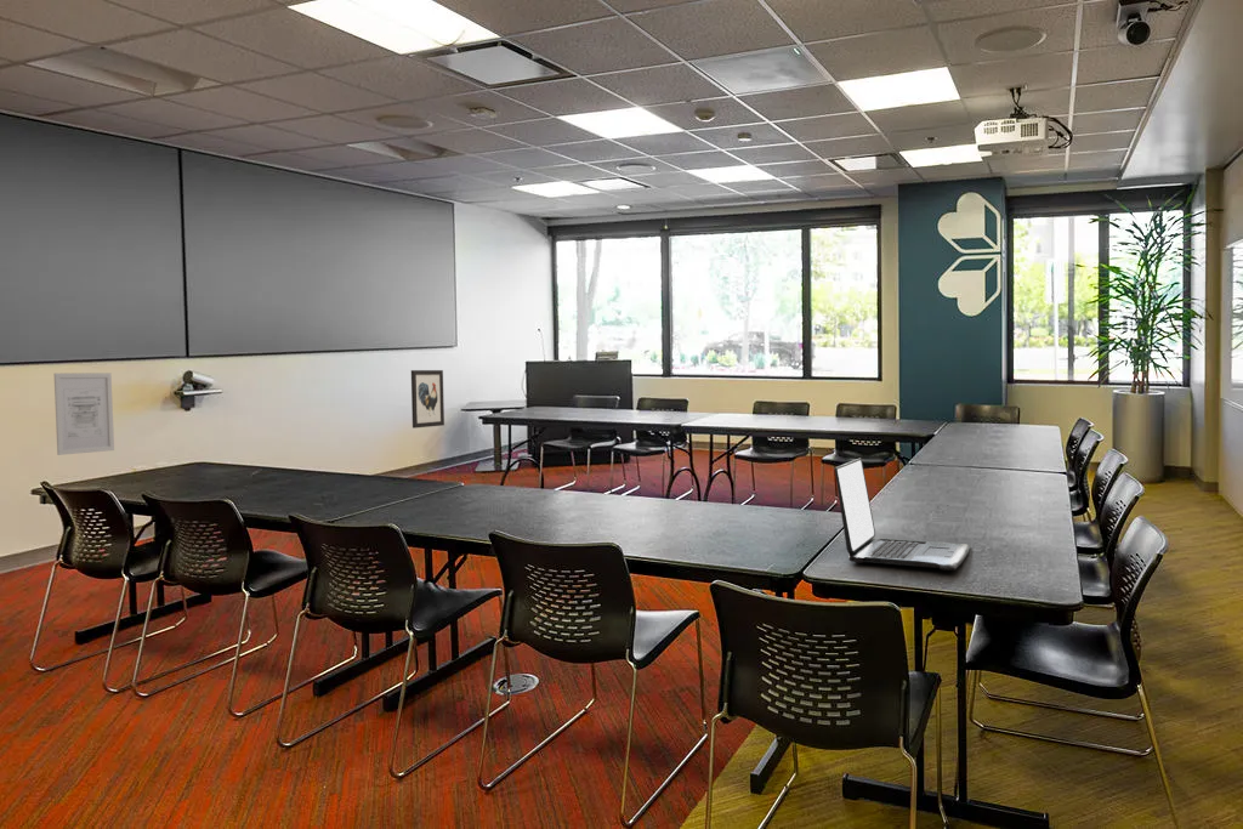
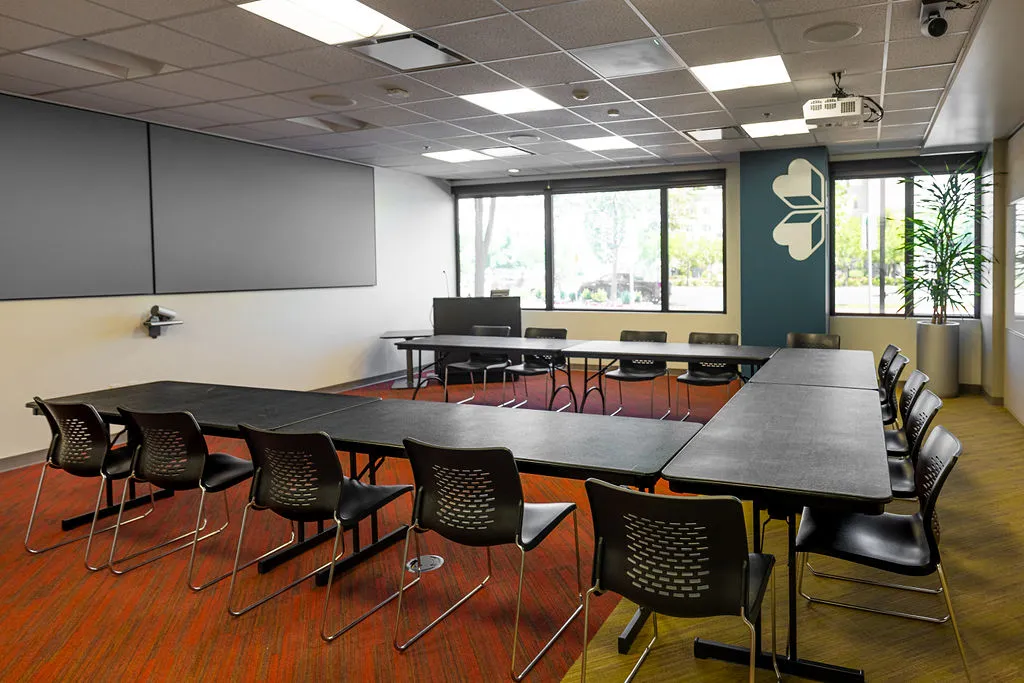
- wall art [53,371,115,456]
- laptop [834,456,971,572]
- wall art [410,369,445,430]
